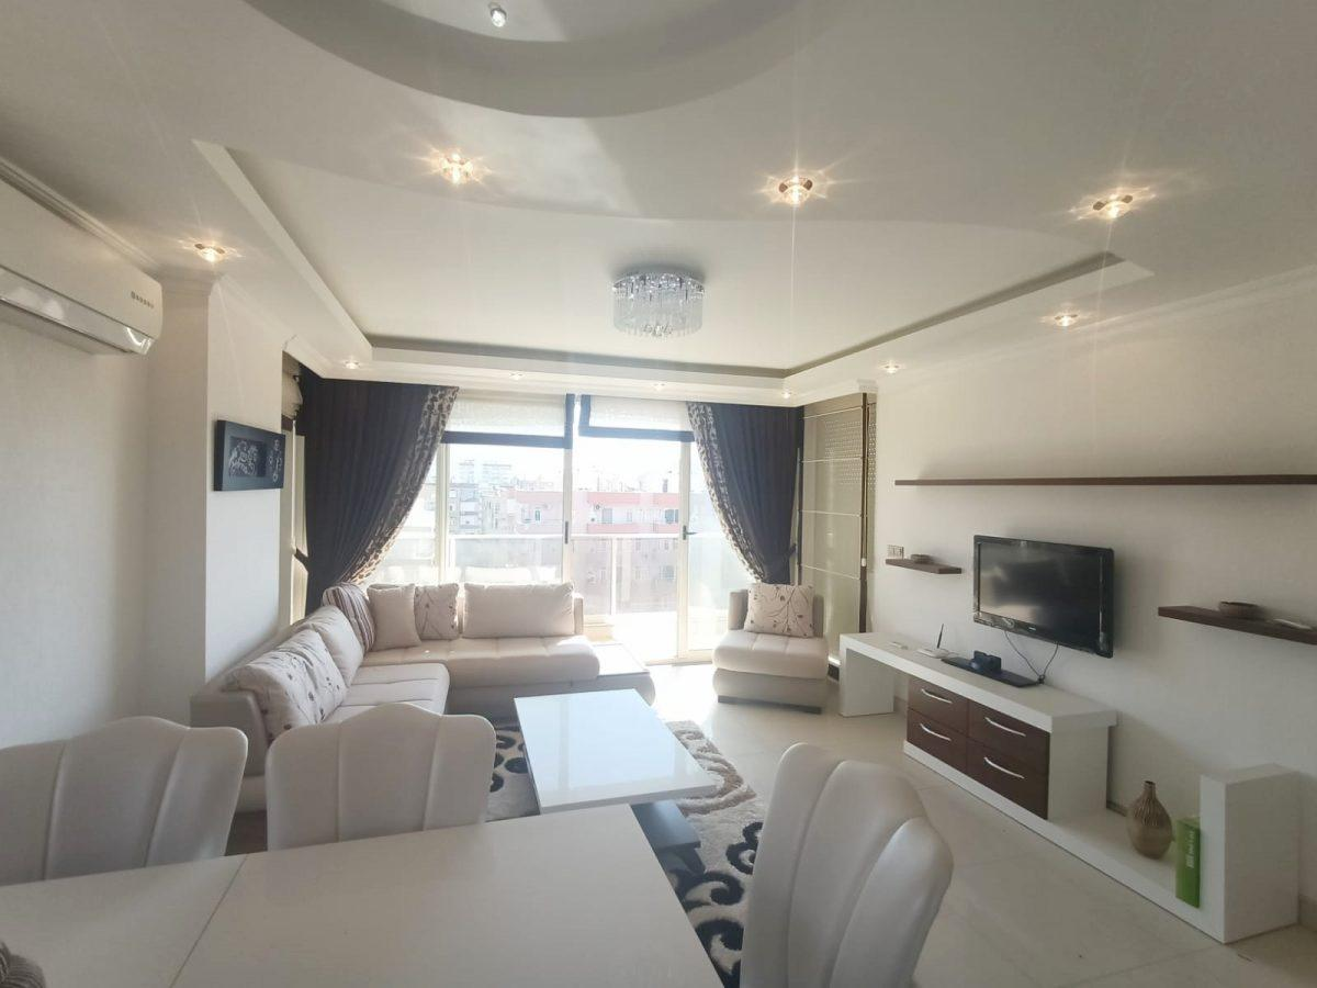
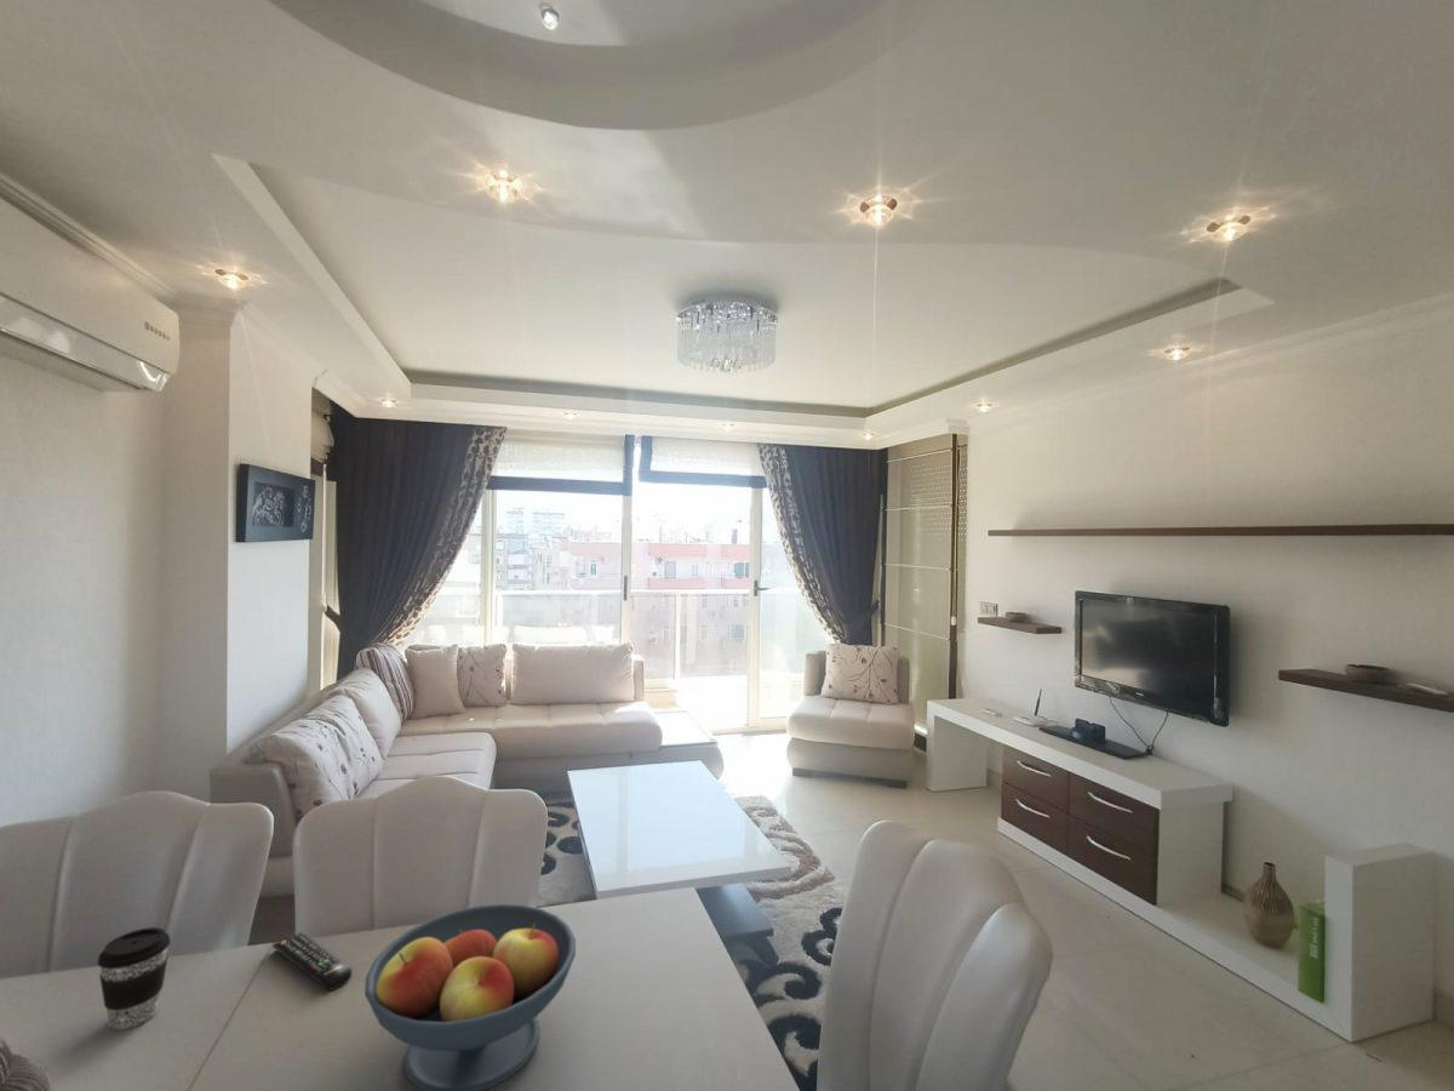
+ coffee cup [96,926,172,1030]
+ remote control [271,931,353,992]
+ fruit bowl [364,903,577,1091]
